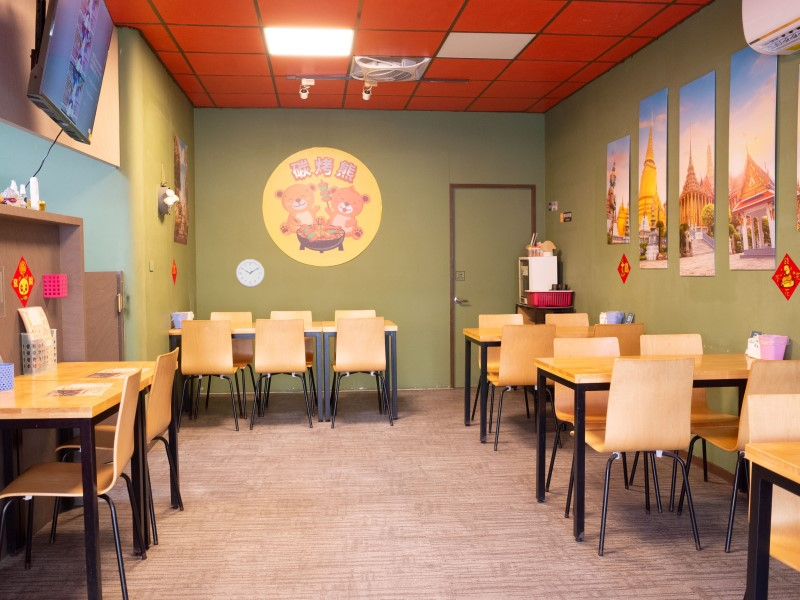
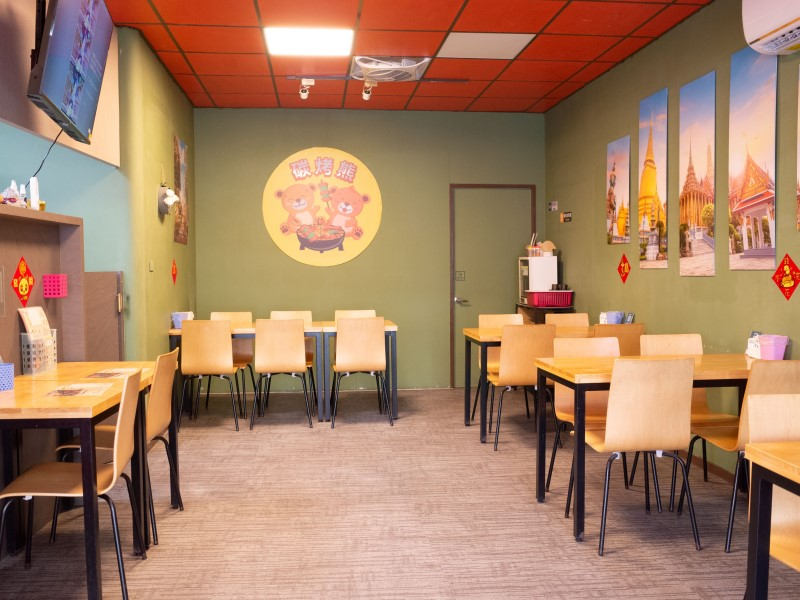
- wall clock [235,258,265,288]
